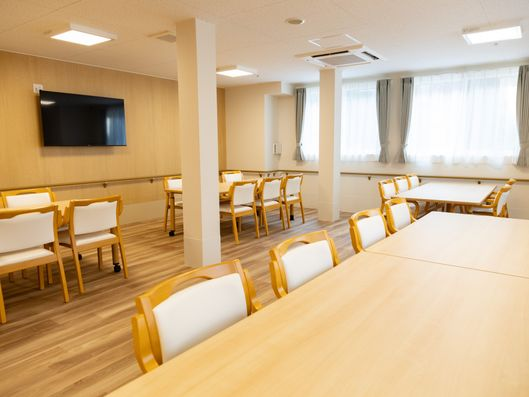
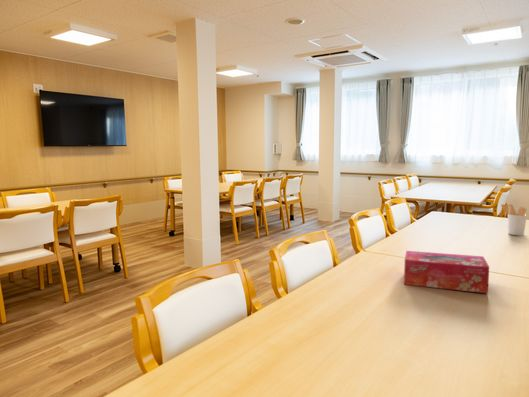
+ utensil holder [500,203,528,236]
+ tissue box [403,250,490,294]
